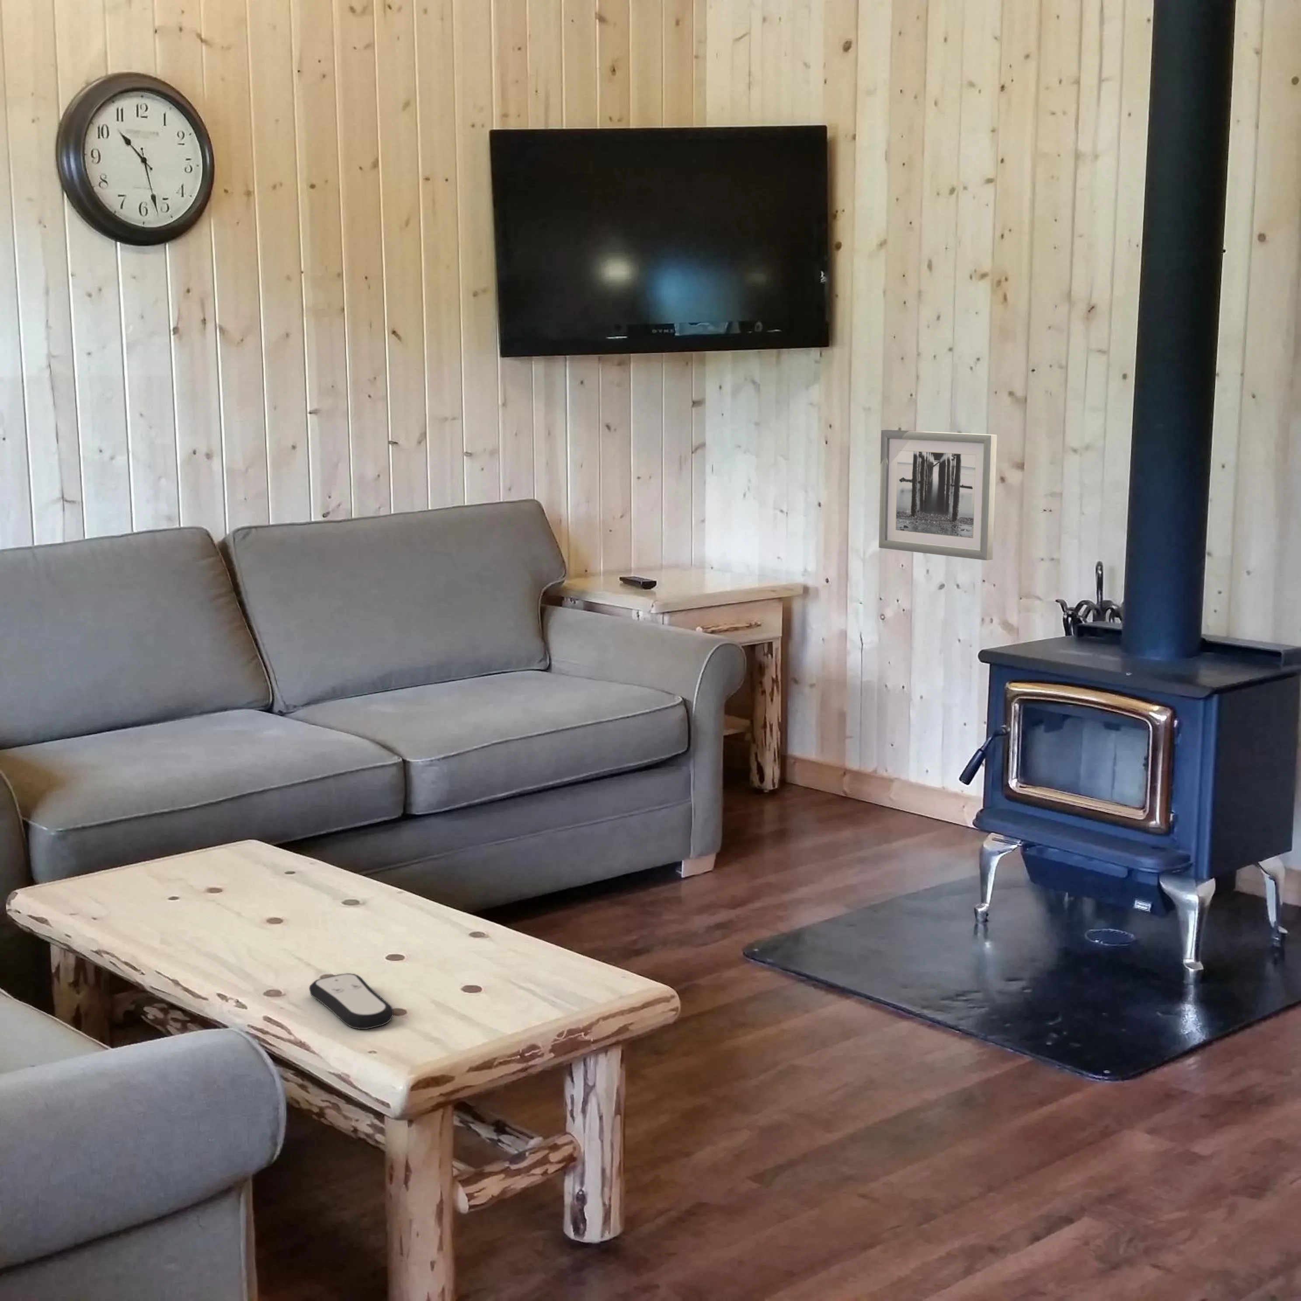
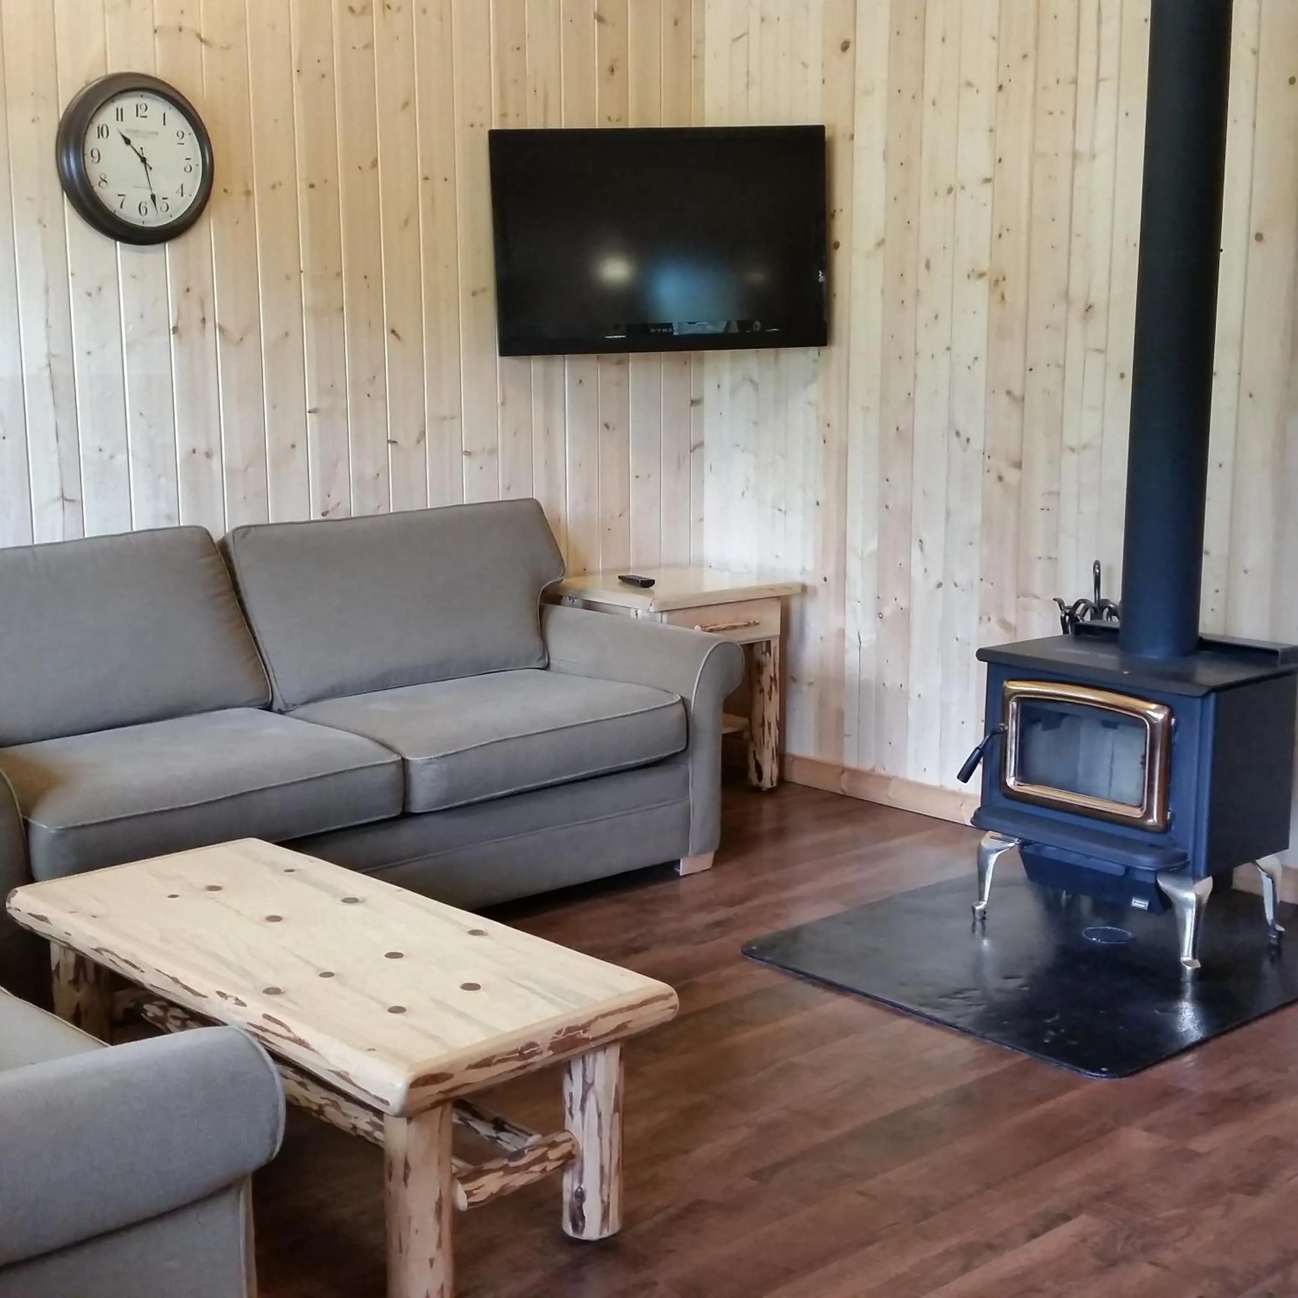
- wall art [878,429,997,561]
- remote control [309,972,394,1029]
